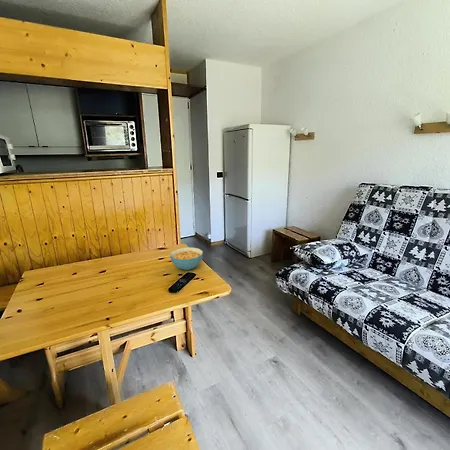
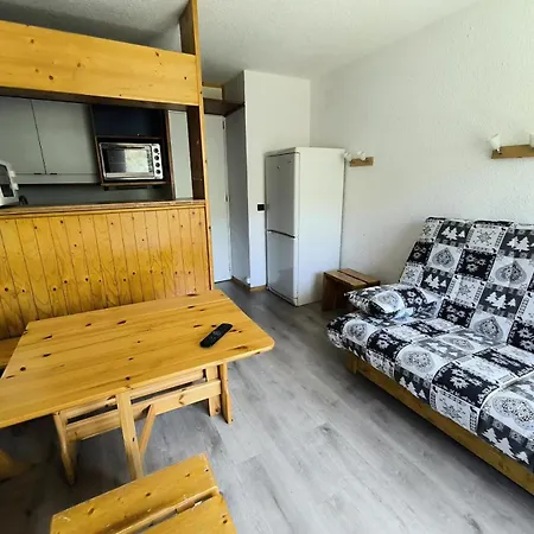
- cereal bowl [169,246,204,271]
